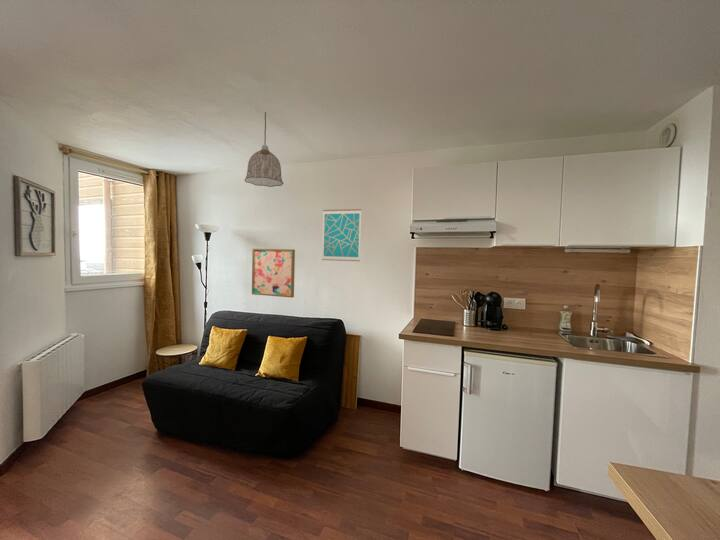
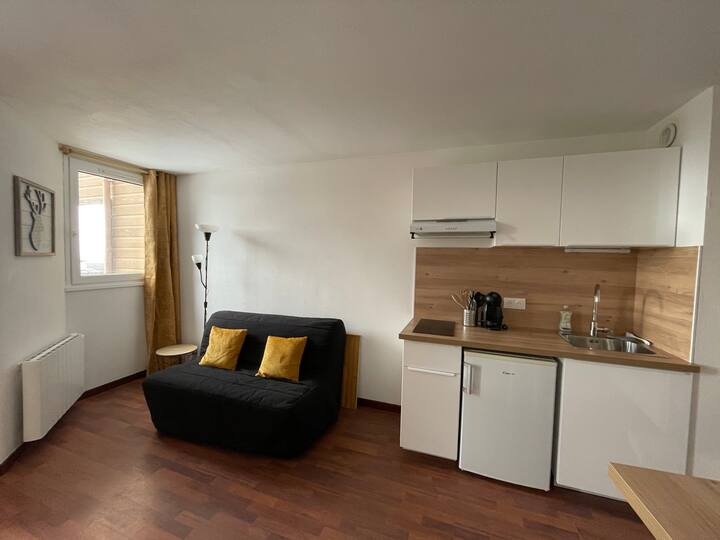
- pendant lamp [244,111,284,188]
- wall art [321,208,362,262]
- wall art [251,247,296,298]
